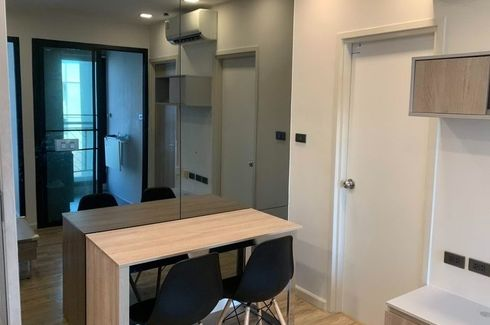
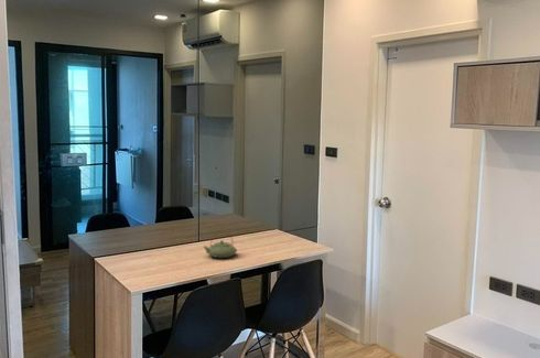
+ teapot [202,231,238,259]
